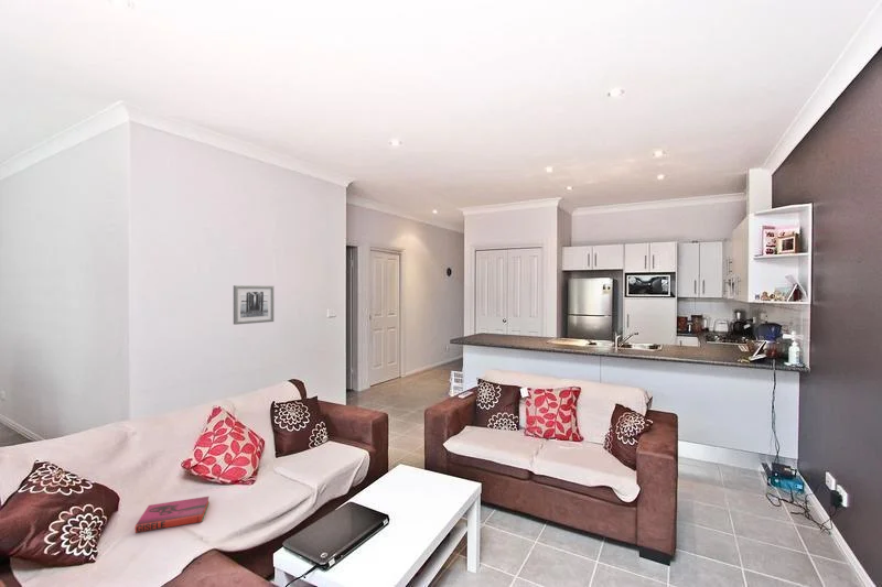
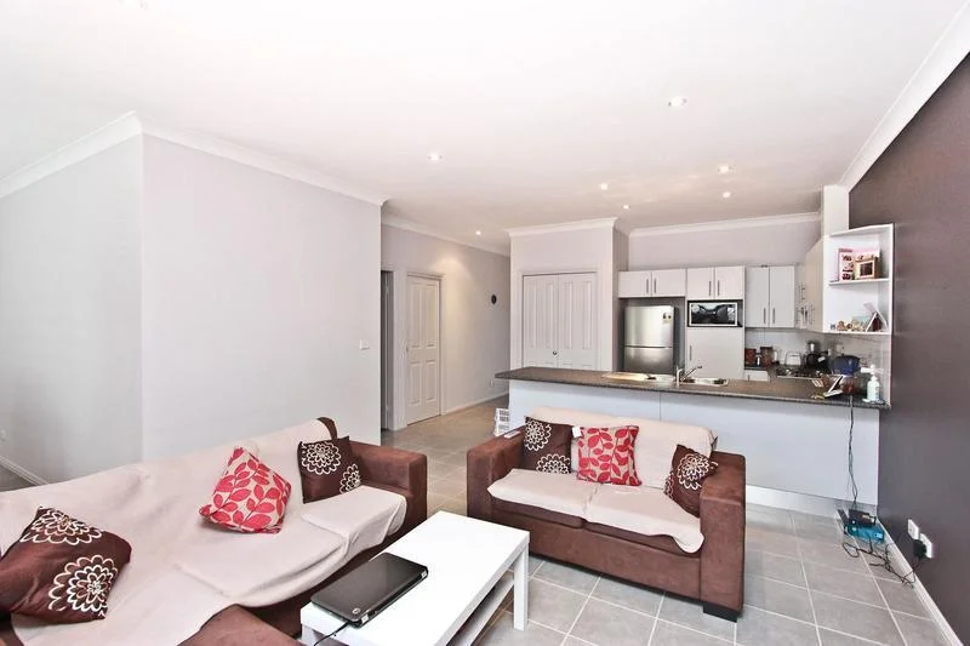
- wall art [233,284,275,326]
- hardback book [135,496,211,534]
